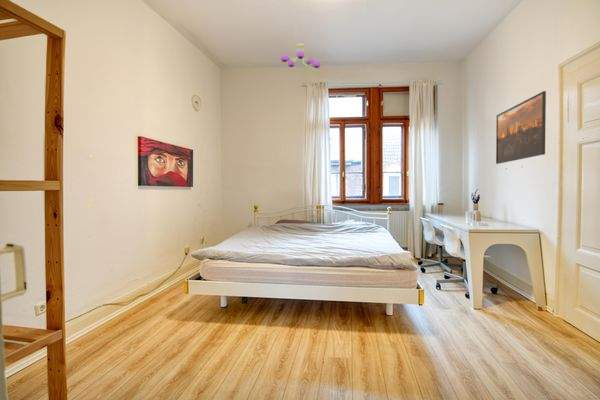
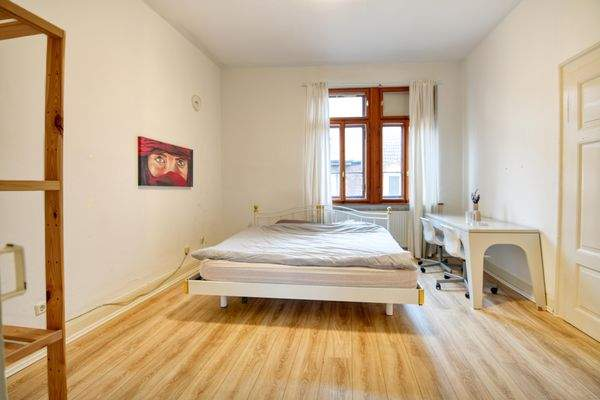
- ceiling light fixture [280,43,321,69]
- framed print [495,90,547,165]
